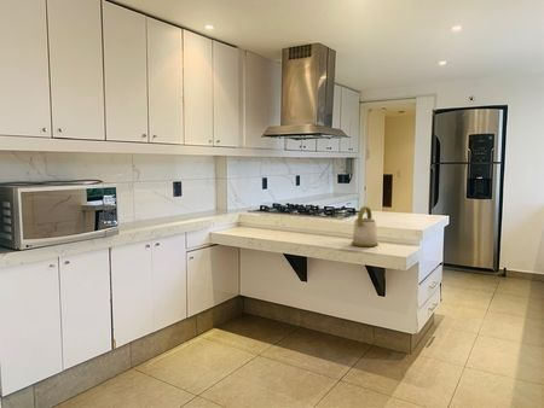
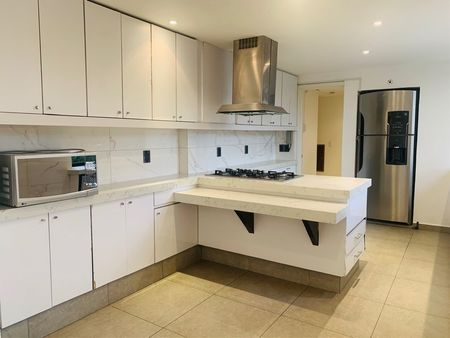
- kettle [351,205,380,247]
